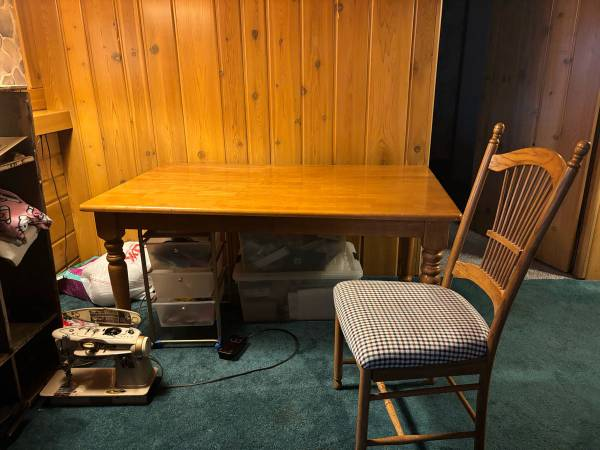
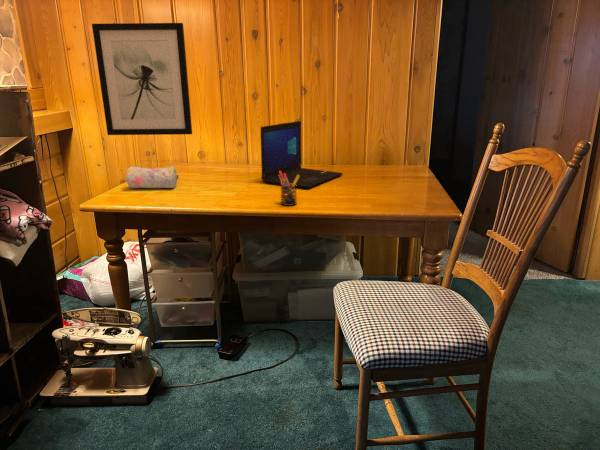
+ wall art [91,22,193,136]
+ pencil case [125,165,179,189]
+ pen holder [278,171,299,207]
+ laptop [260,120,343,189]
